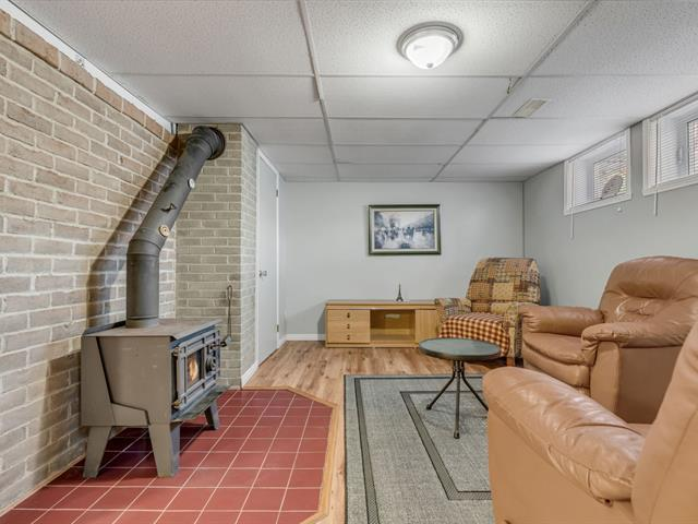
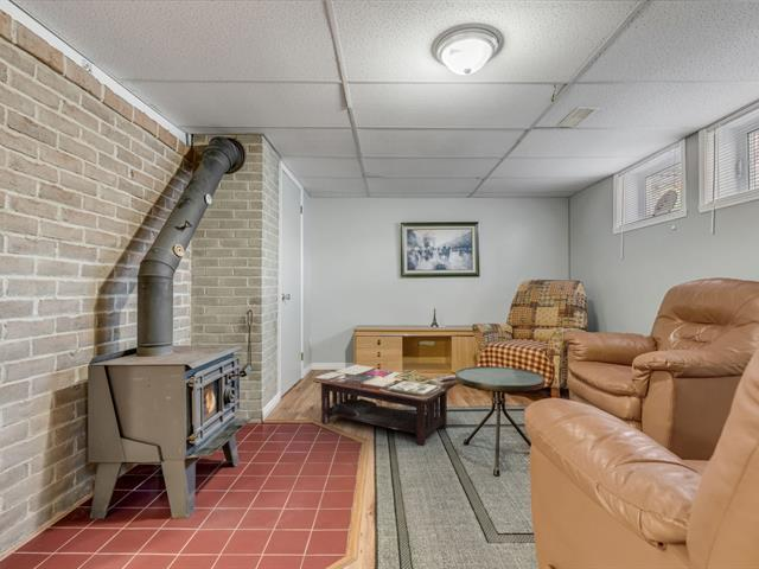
+ coffee table [312,364,460,447]
